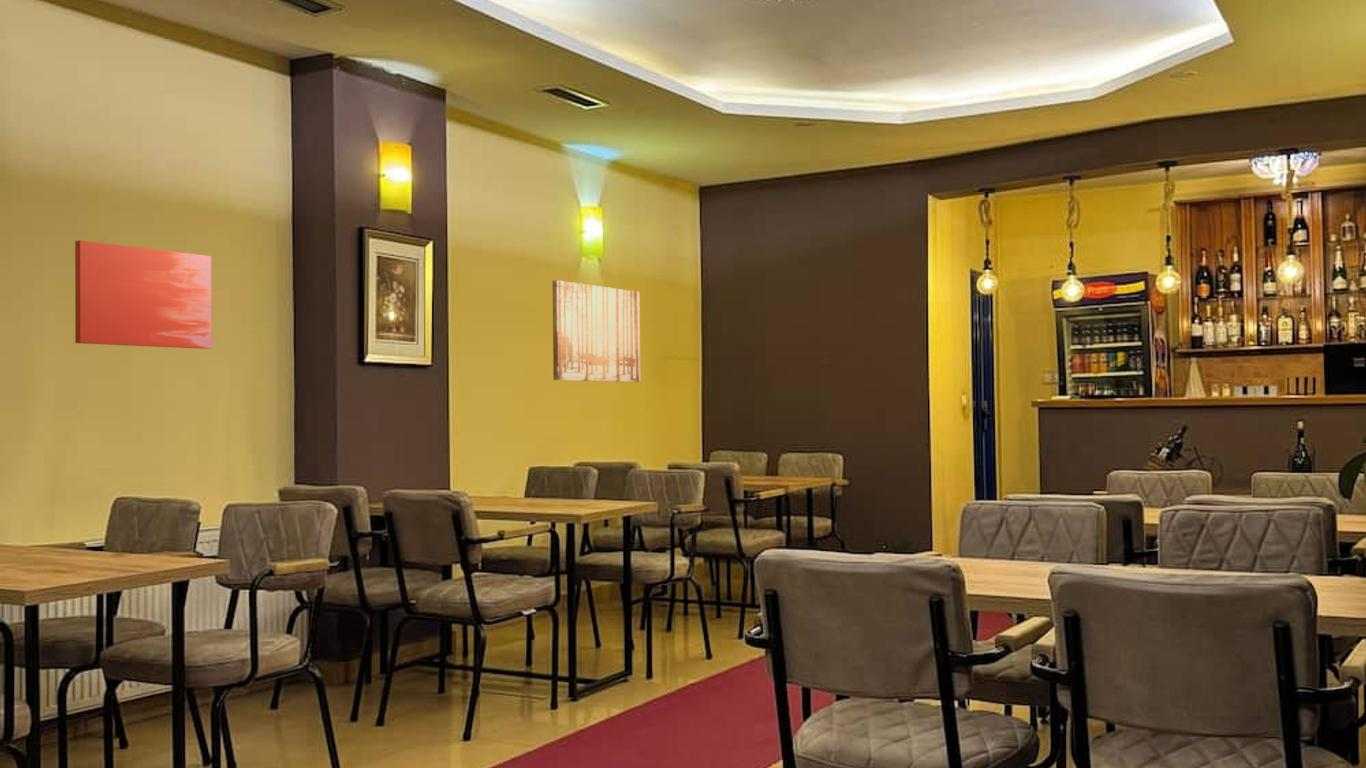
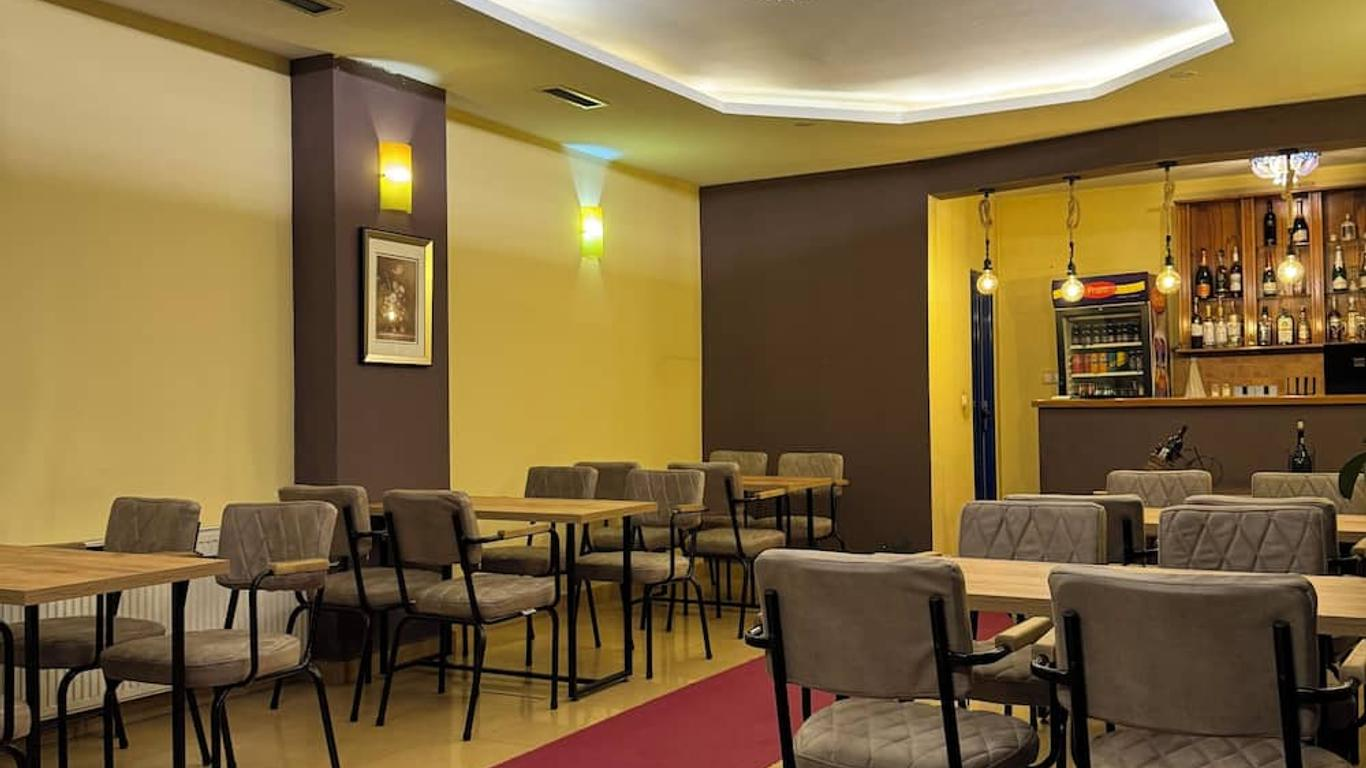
- wall art [74,239,212,350]
- wall art [552,279,641,383]
